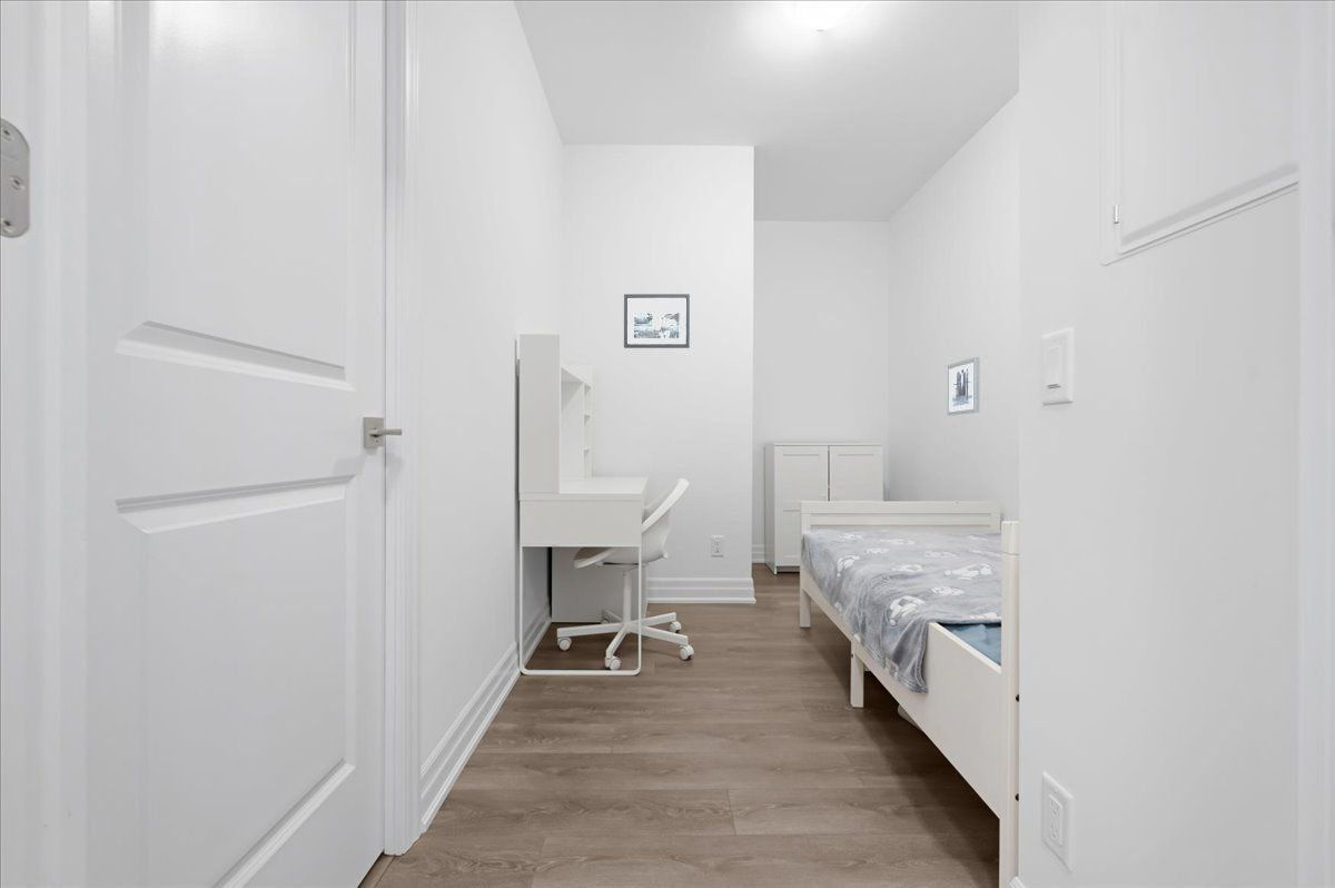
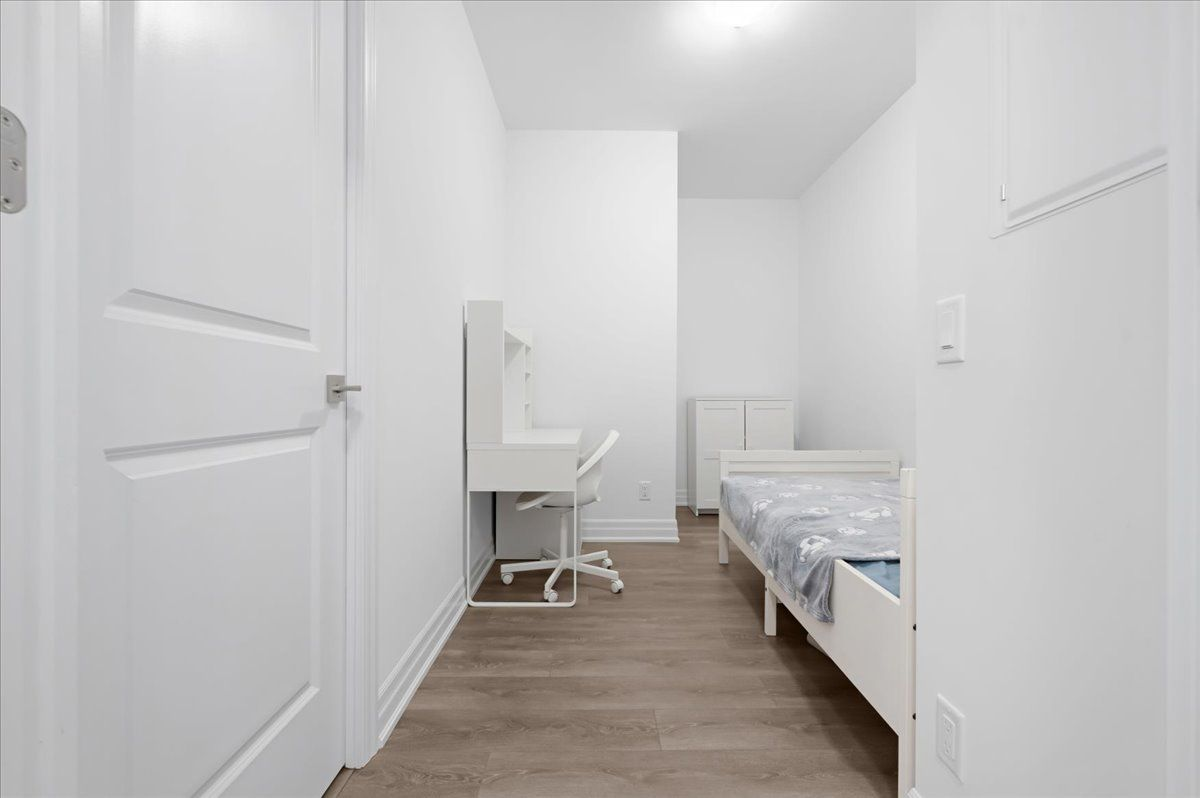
- wall art [947,356,980,416]
- picture frame [623,293,691,349]
